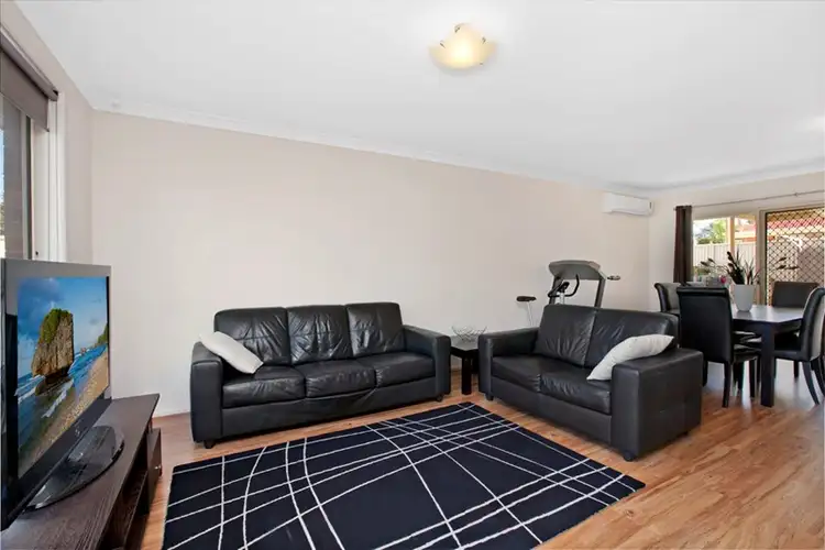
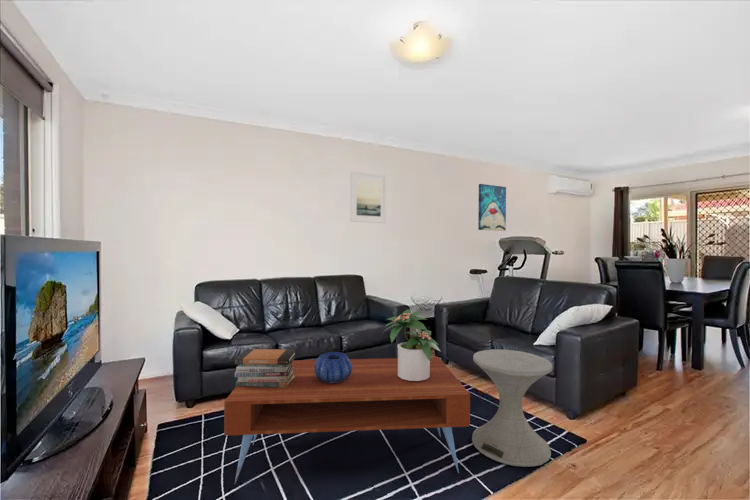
+ coffee table [223,356,471,485]
+ potted plant [383,308,441,381]
+ side table [471,348,553,468]
+ book stack [233,348,297,388]
+ decorative bowl [314,351,352,383]
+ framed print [349,171,387,224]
+ wall art [477,183,507,232]
